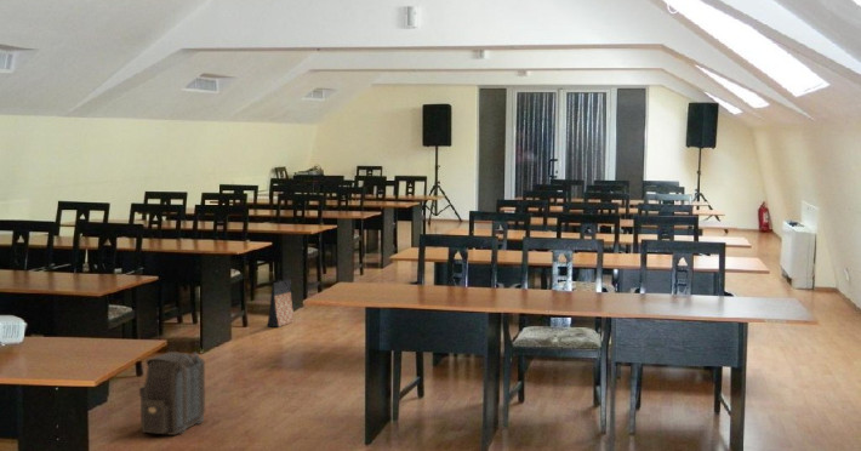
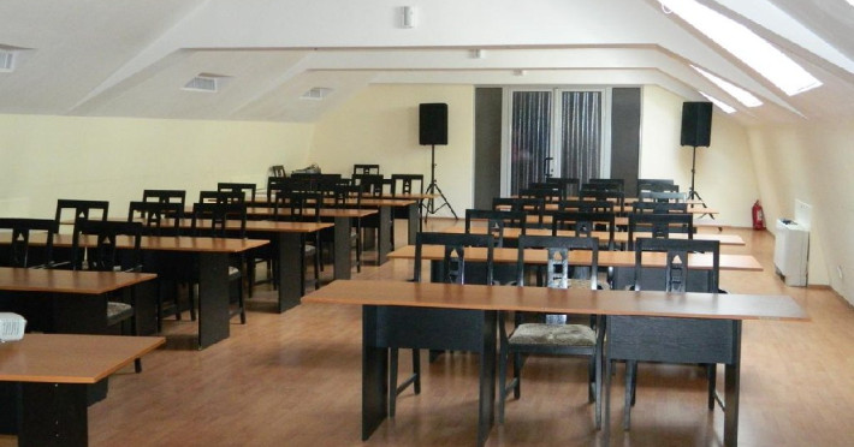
- bag [266,276,296,329]
- backpack [138,350,206,436]
